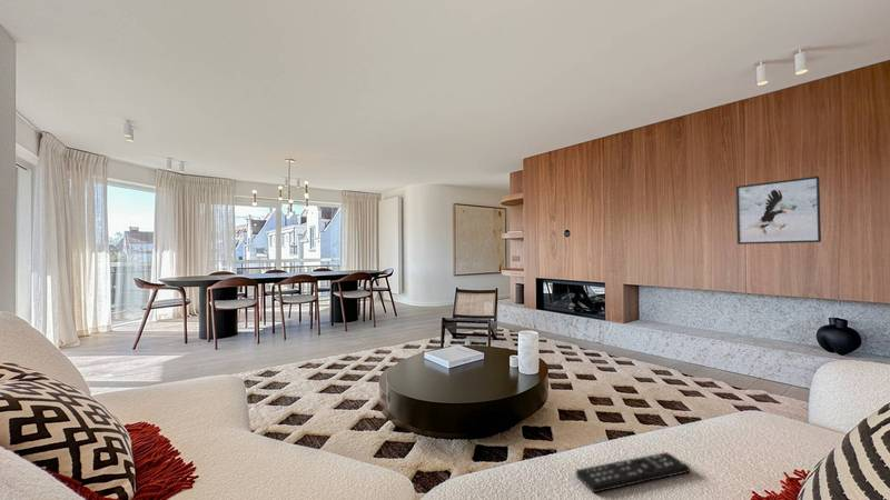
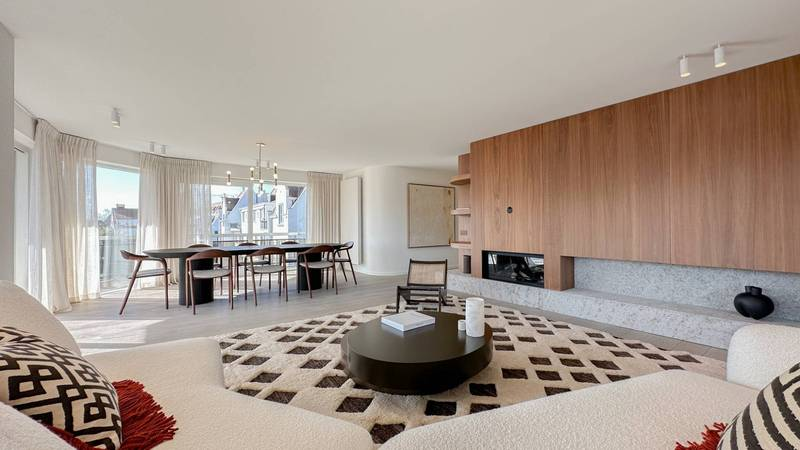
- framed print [735,176,822,246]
- remote control [575,451,691,493]
